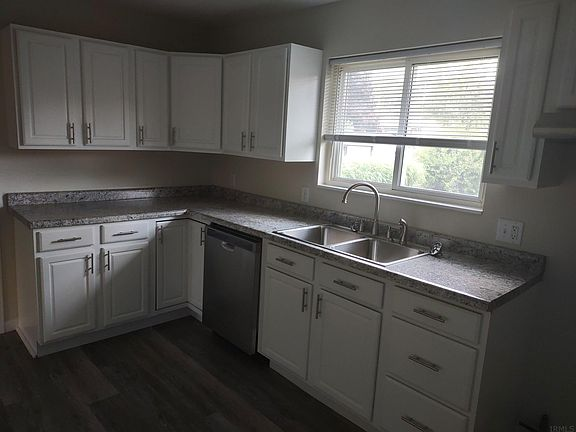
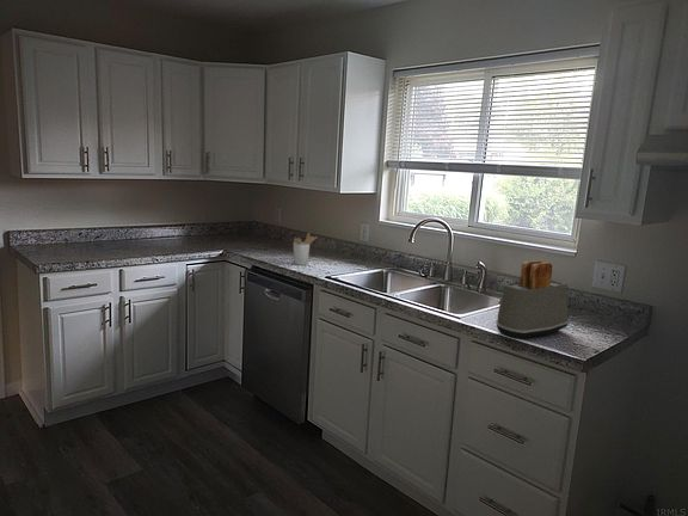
+ toaster [494,259,570,340]
+ utensil holder [293,232,319,266]
